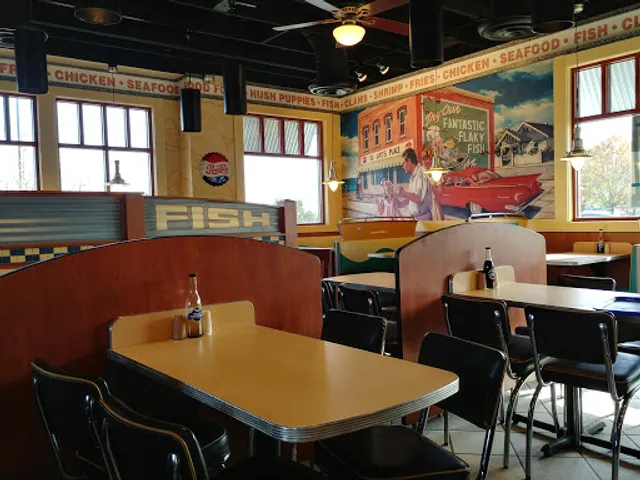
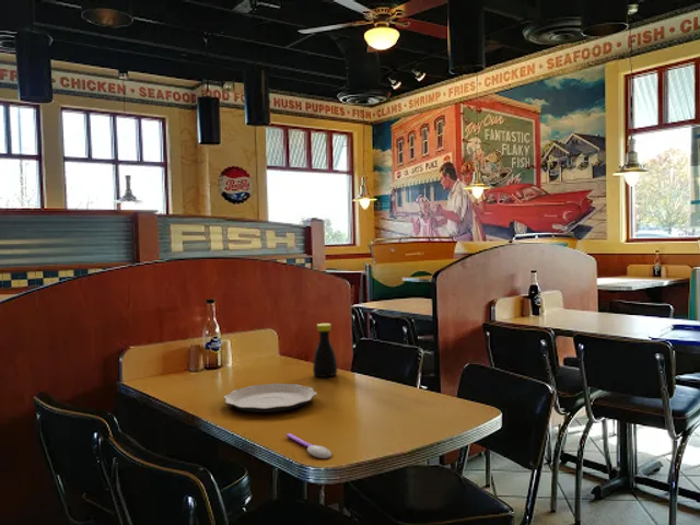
+ plate [223,382,318,413]
+ spoon [285,432,332,459]
+ bottle [312,323,338,378]
